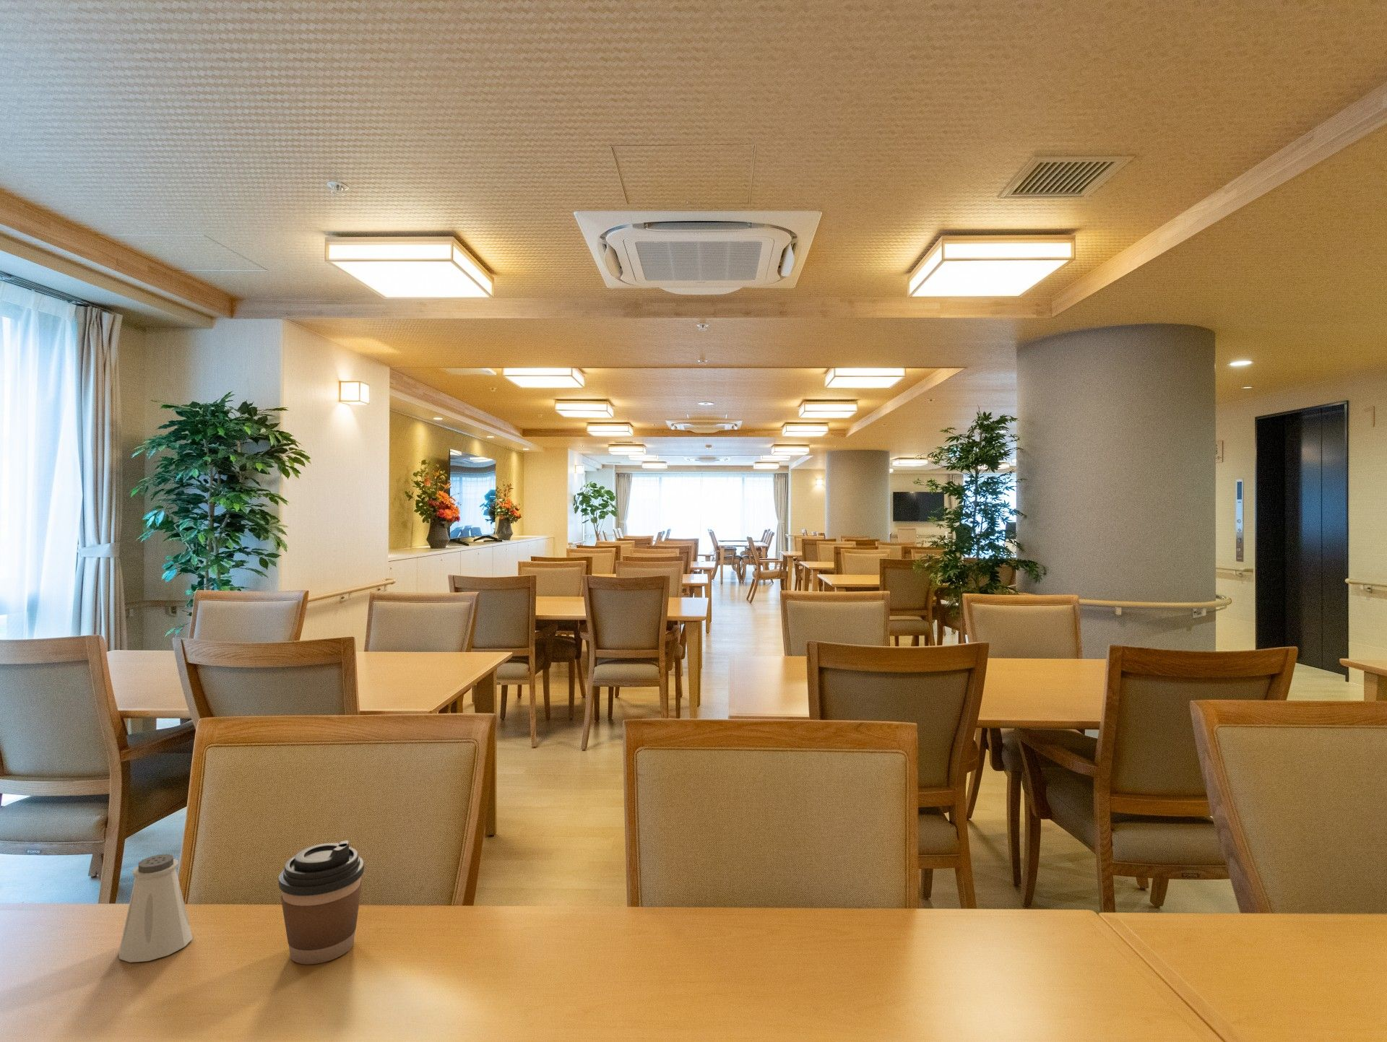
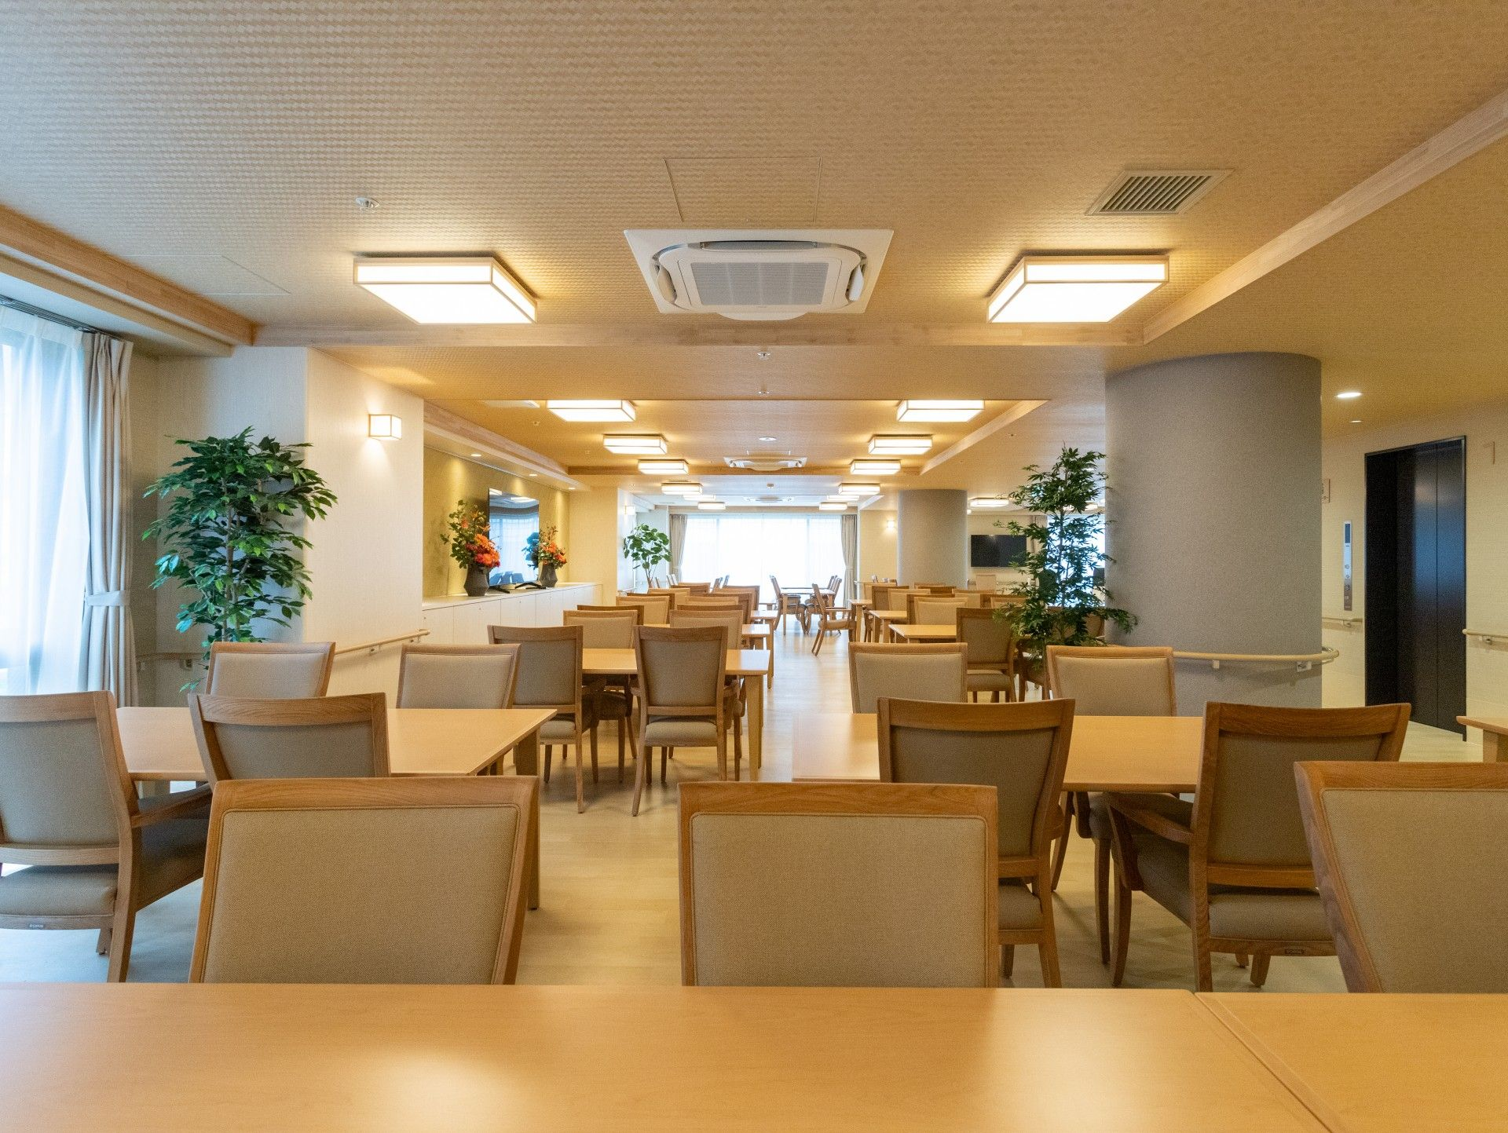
- coffee cup [277,840,365,964]
- saltshaker [118,854,194,963]
